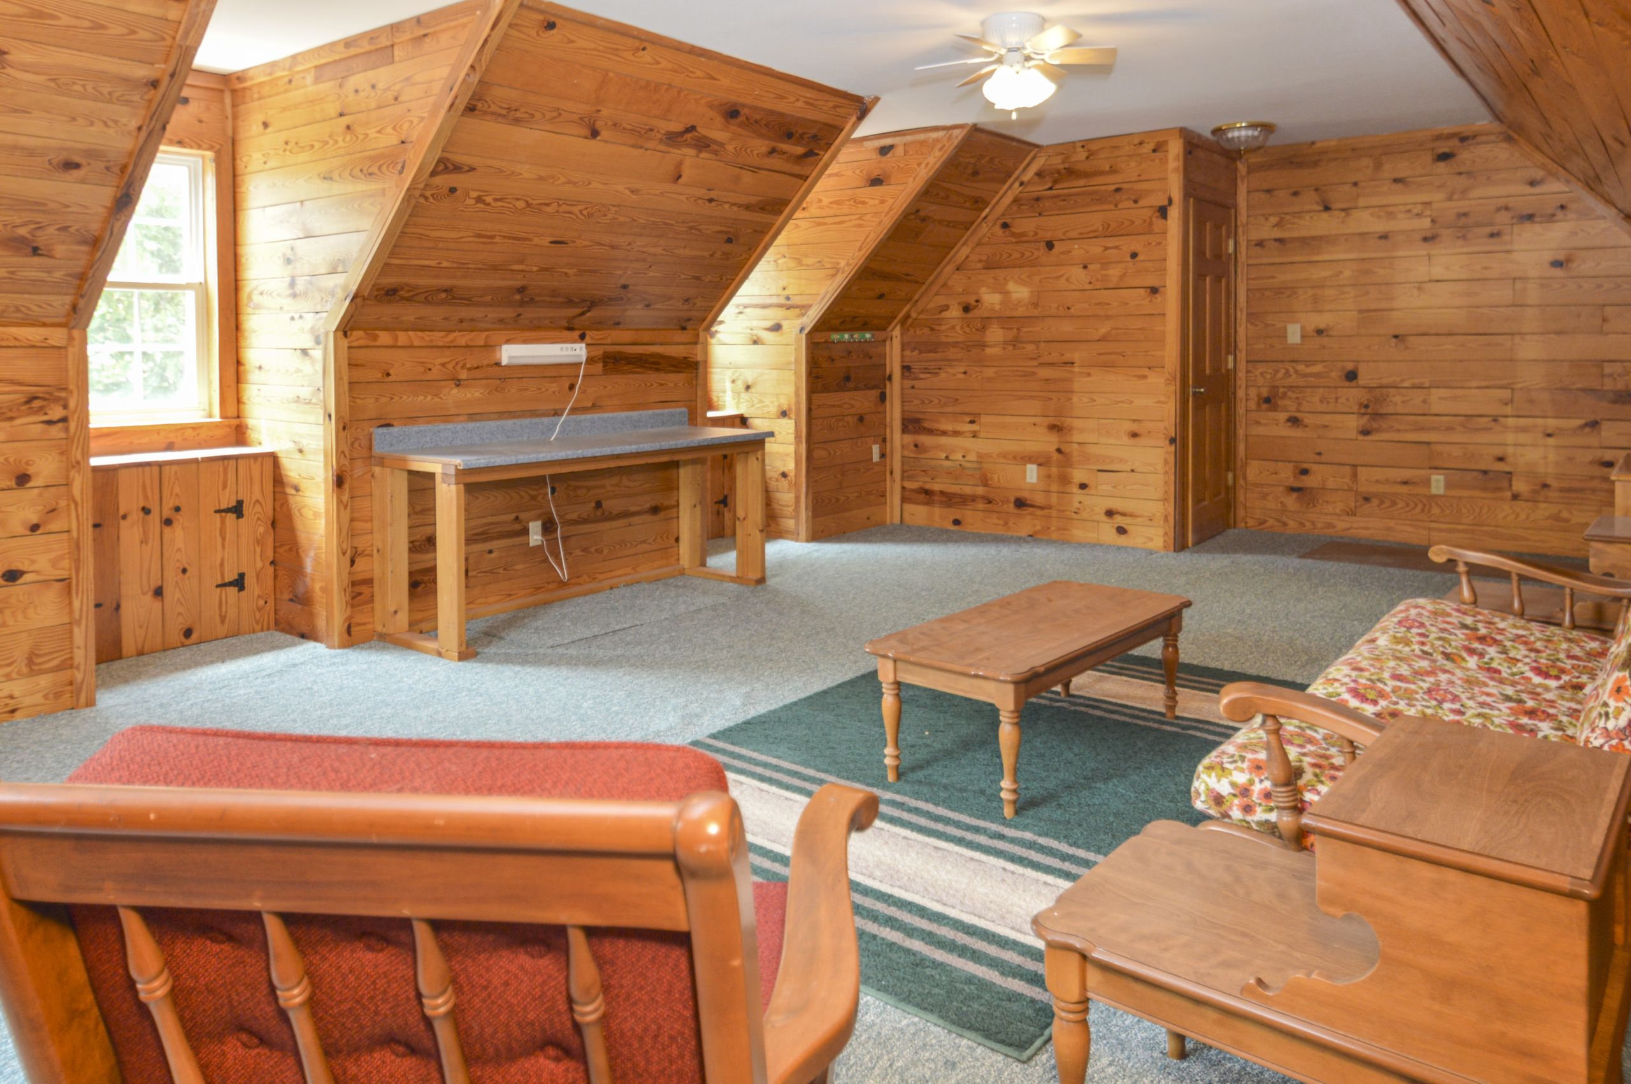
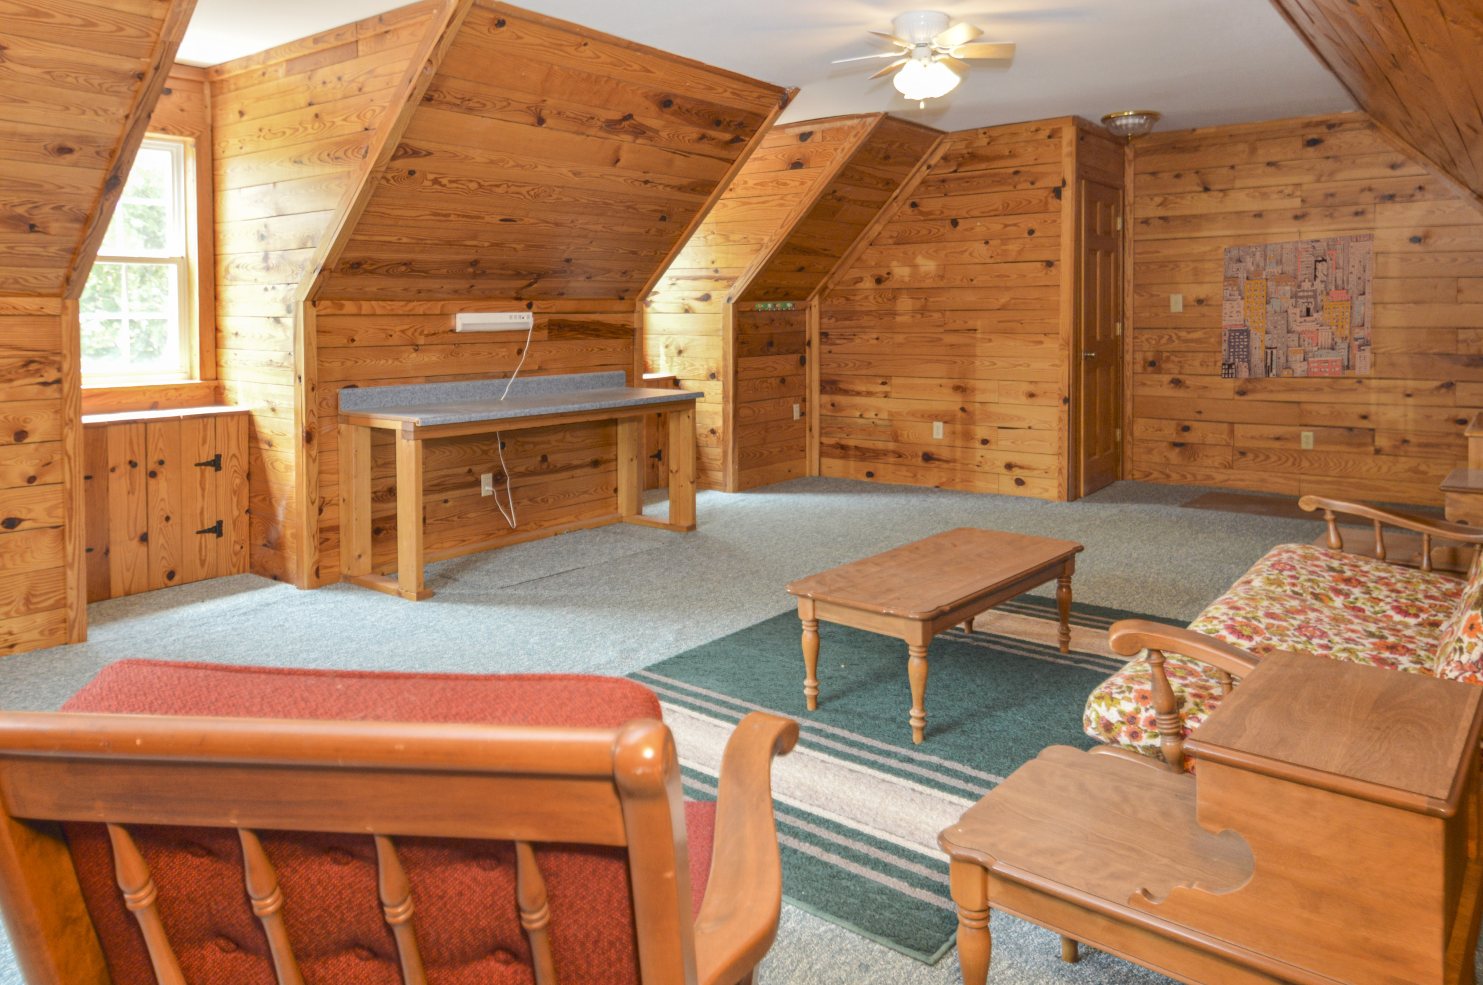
+ wall art [1220,233,1375,379]
